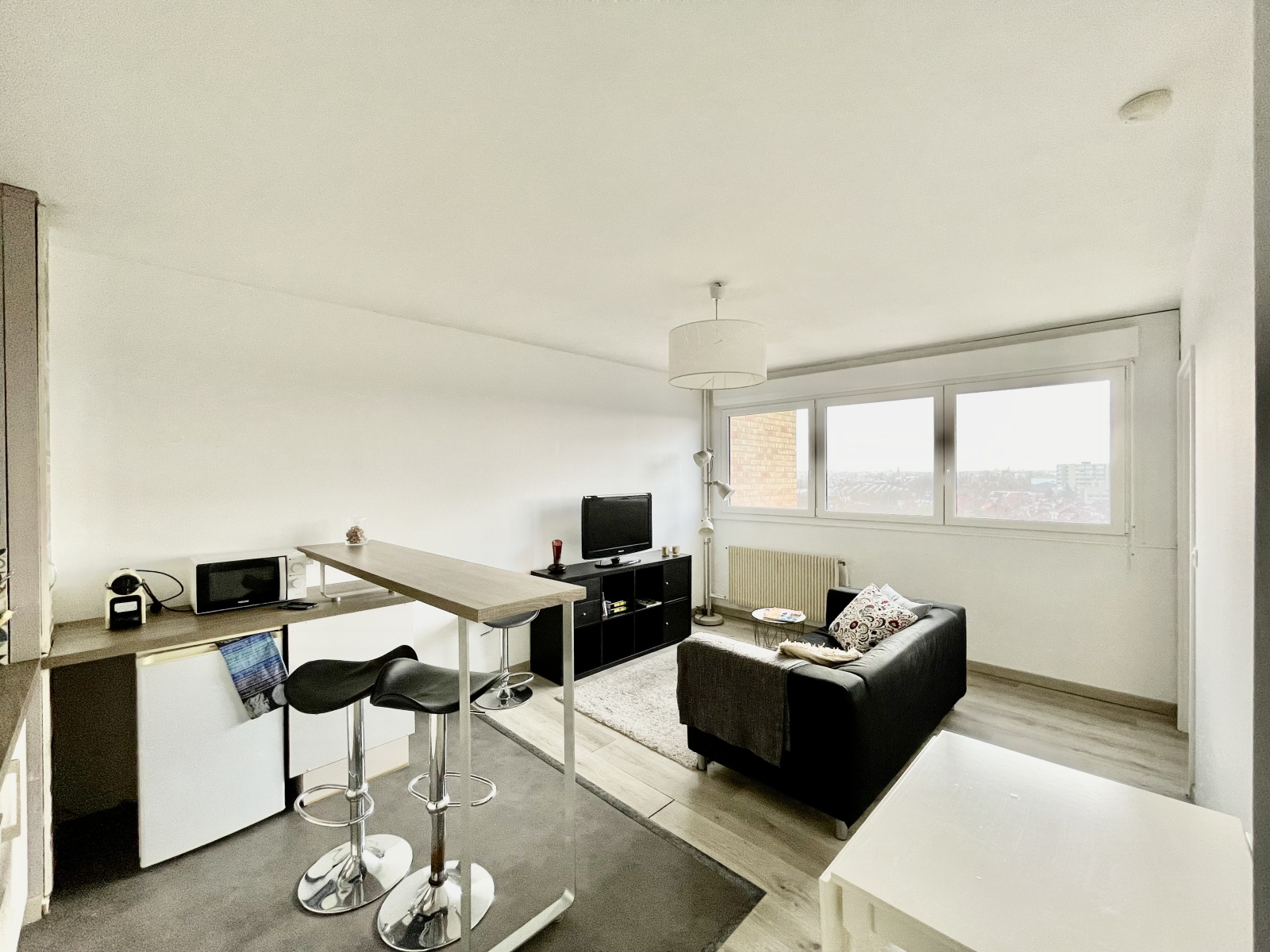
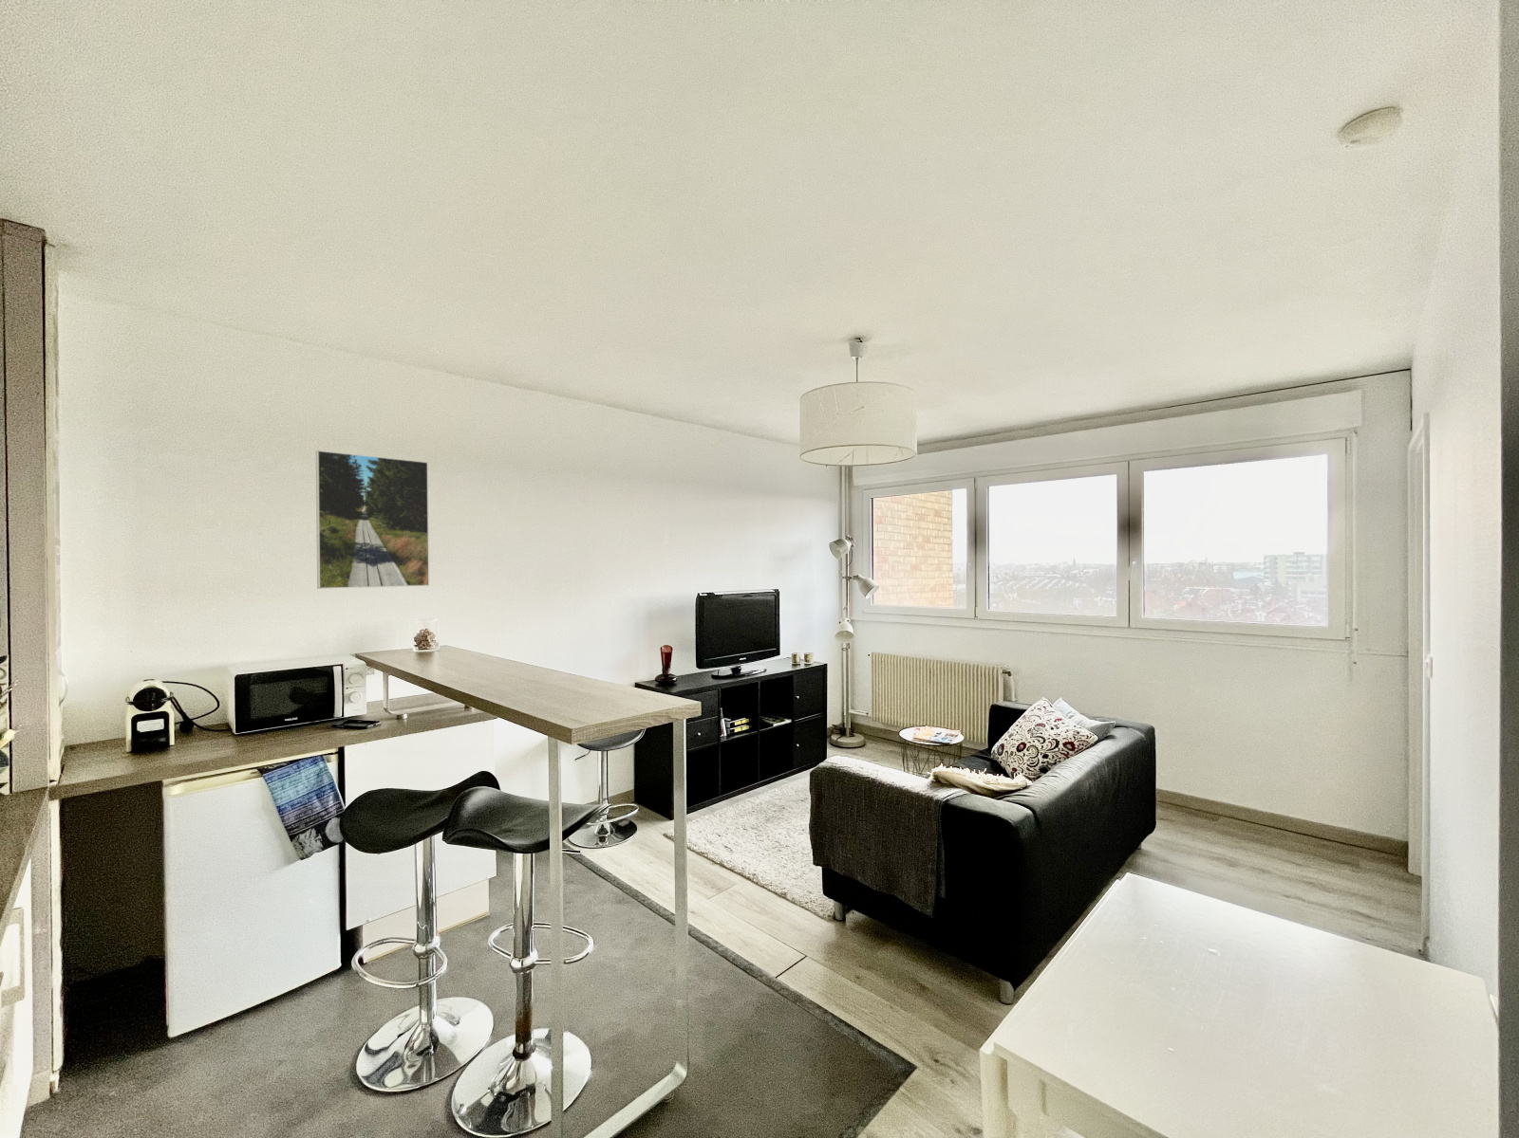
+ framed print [316,449,431,589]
